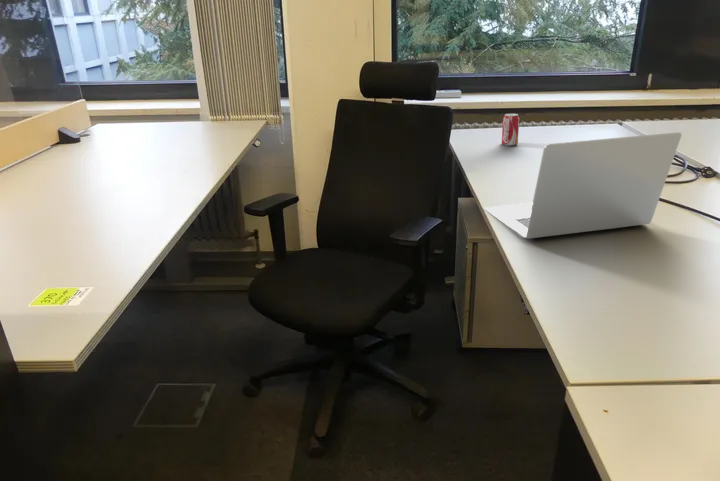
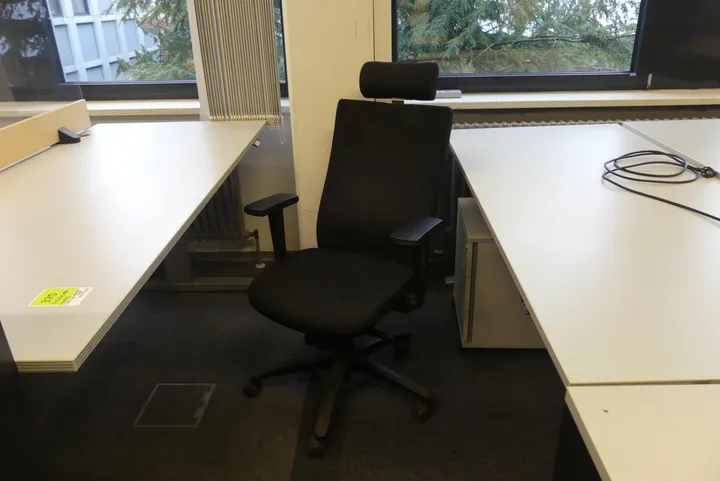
- beverage can [501,112,520,147]
- laptop [483,131,683,240]
